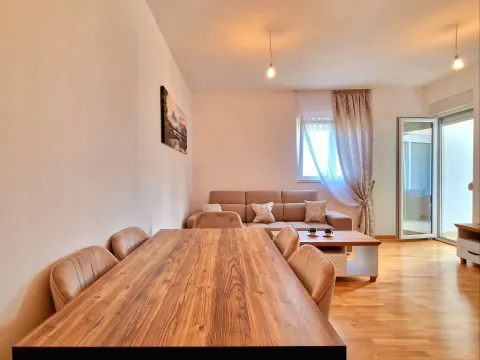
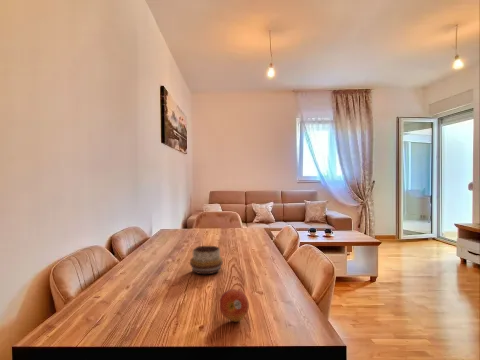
+ fruit [219,288,250,323]
+ decorative bowl [189,245,224,275]
